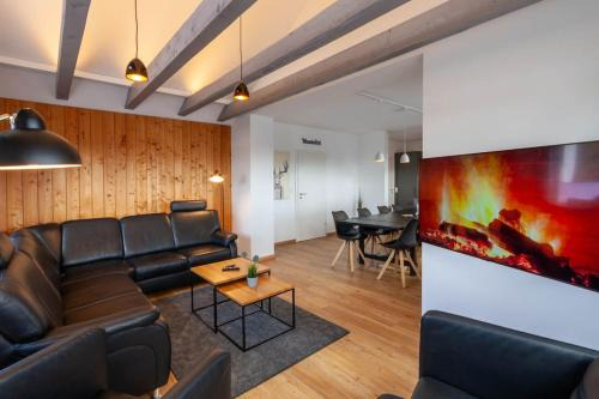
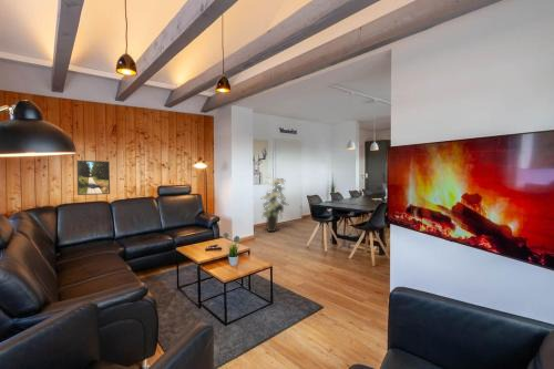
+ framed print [76,160,111,196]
+ indoor plant [259,175,290,233]
